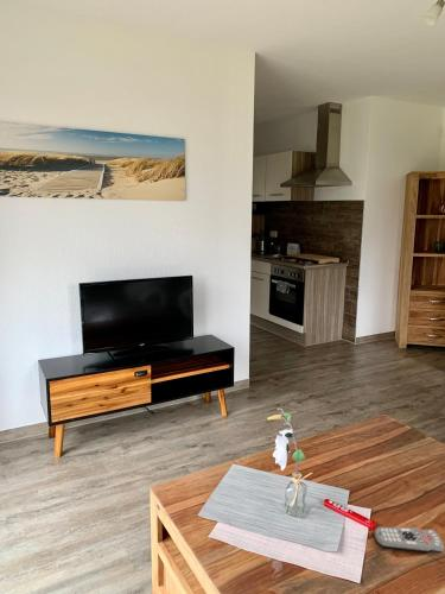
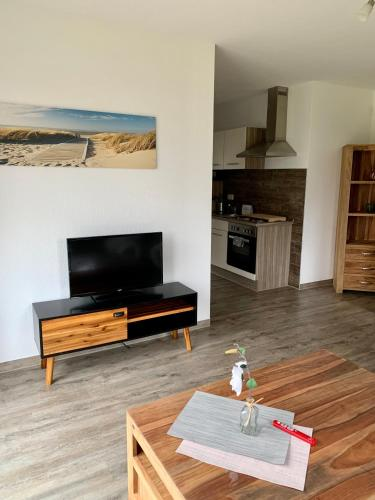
- remote control [374,526,445,554]
